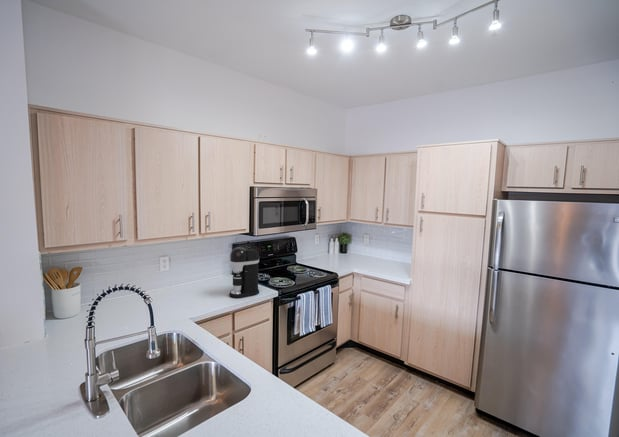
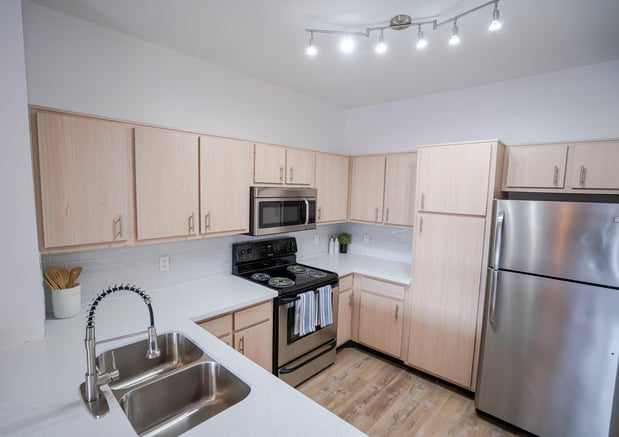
- coffee maker [228,246,260,299]
